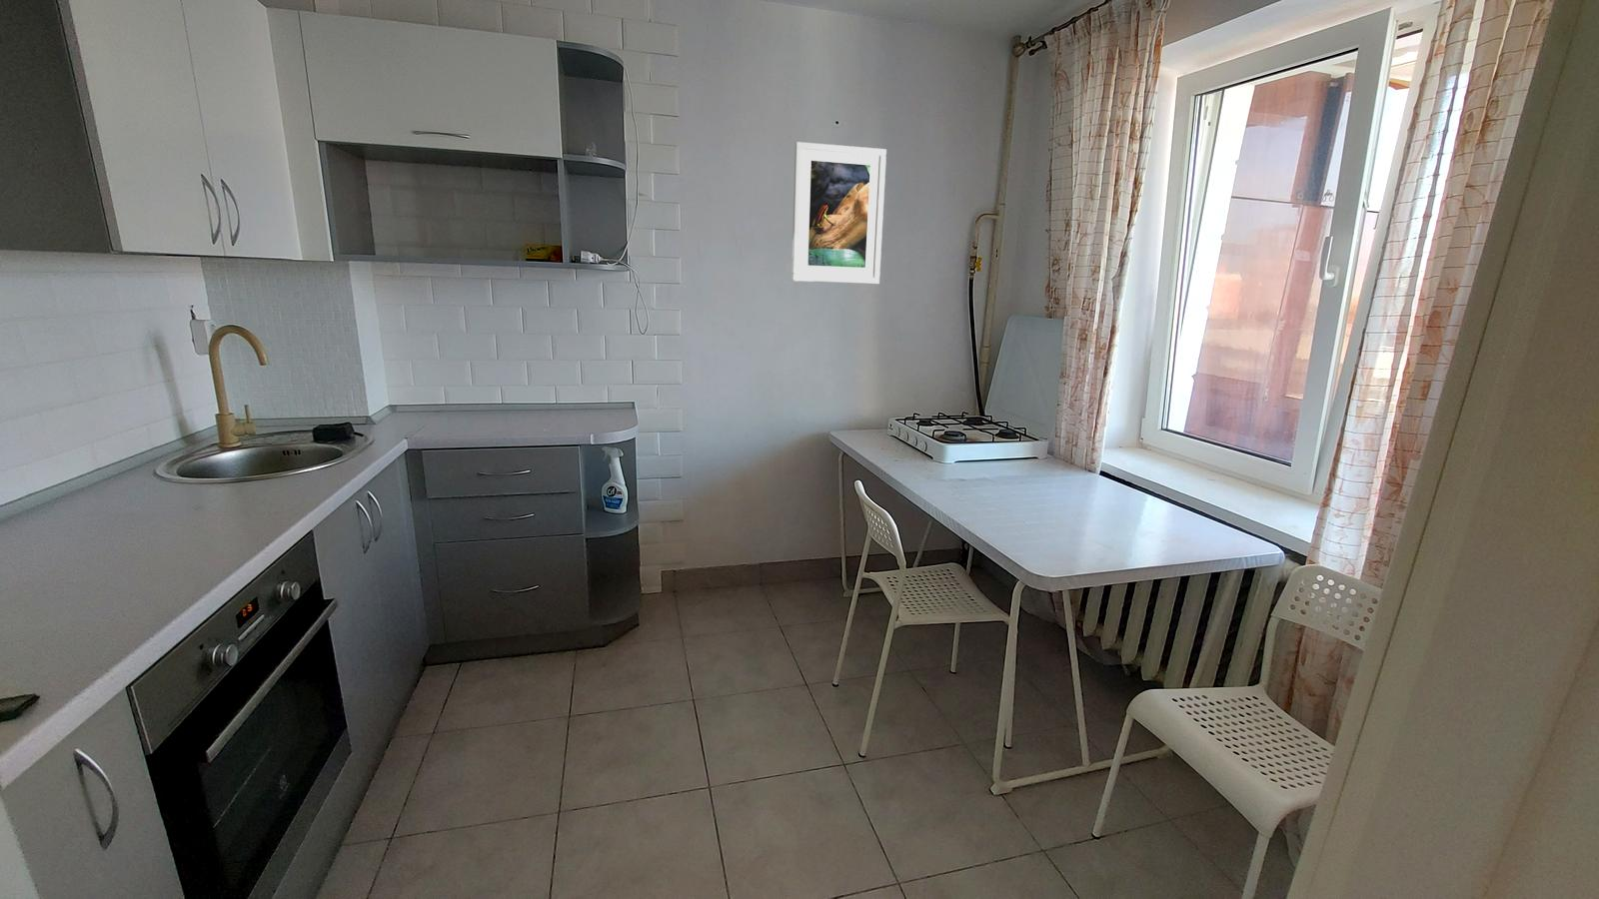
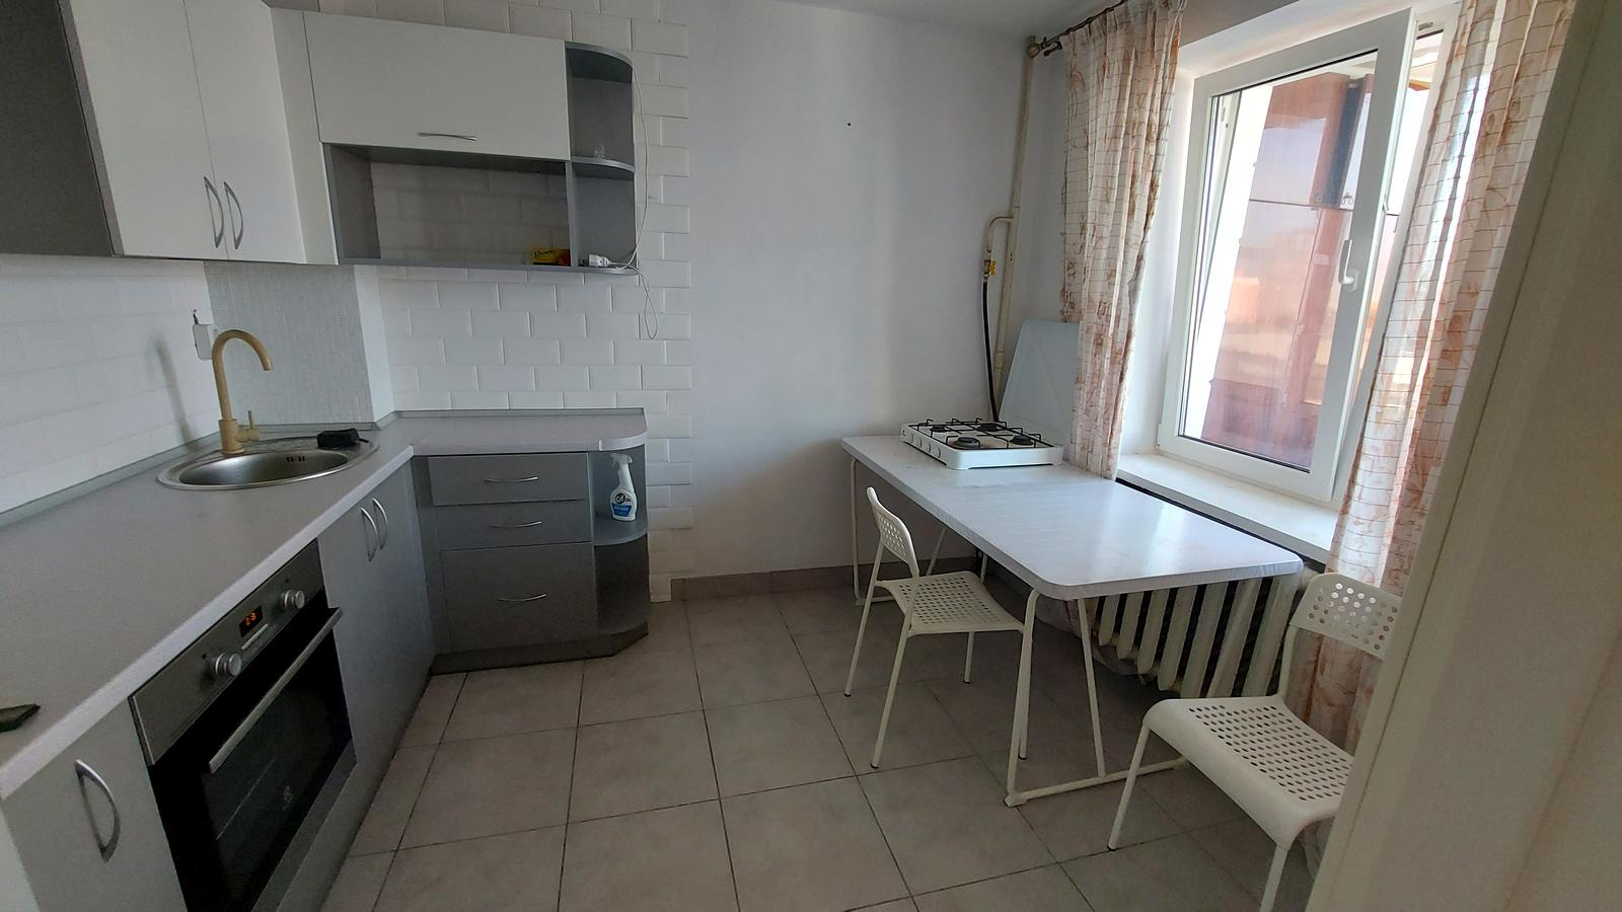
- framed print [791,141,887,284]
